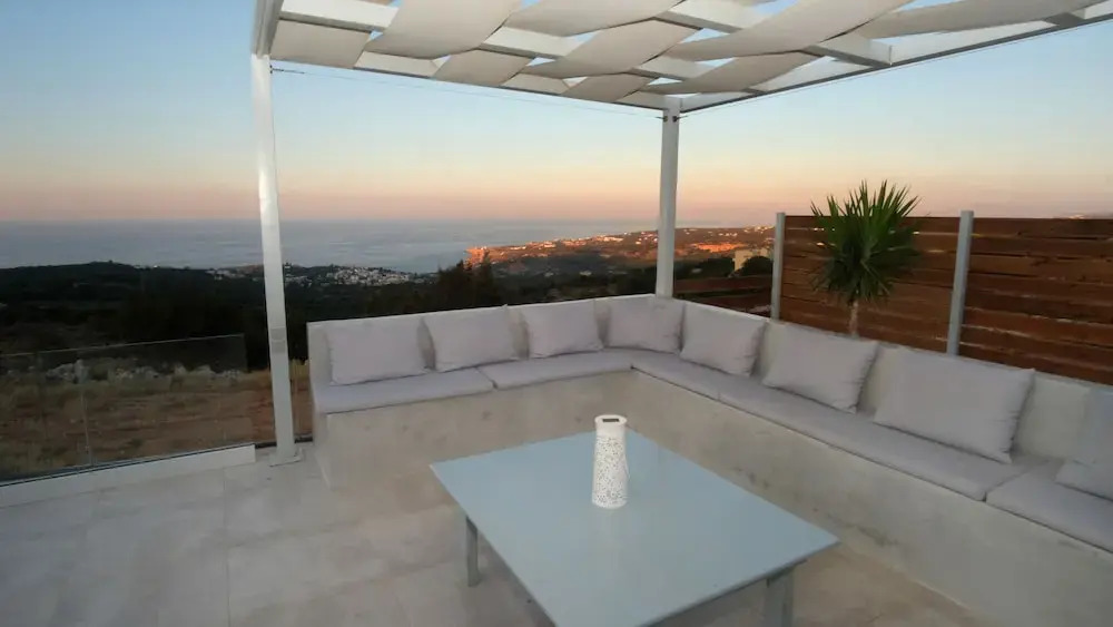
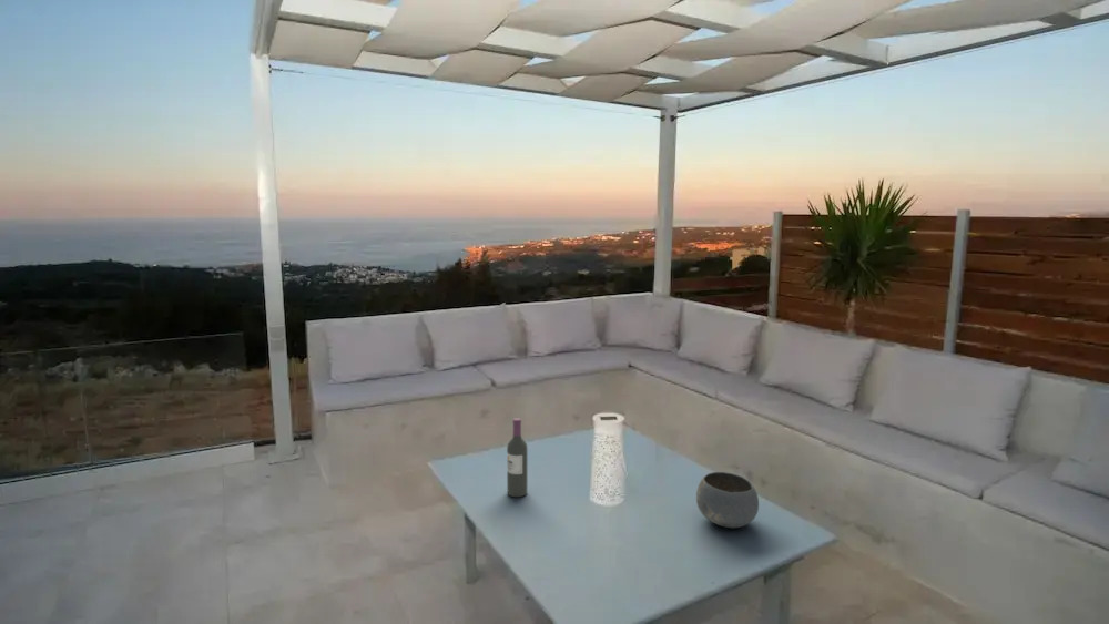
+ bowl [695,471,760,529]
+ wine bottle [506,417,528,498]
